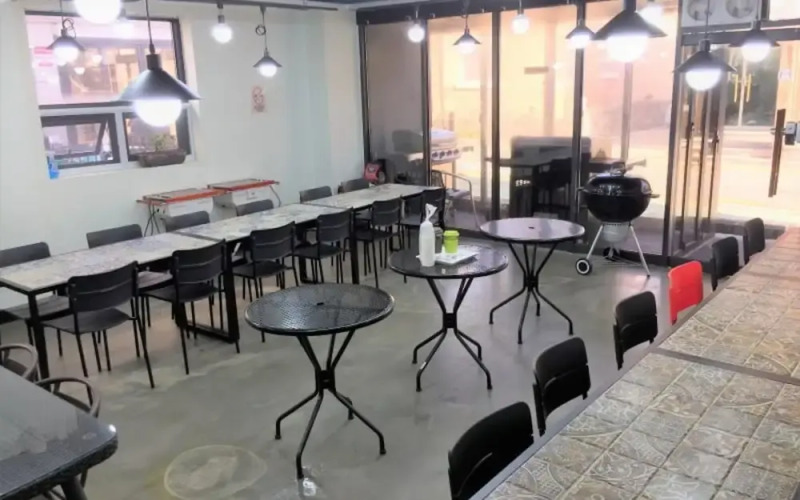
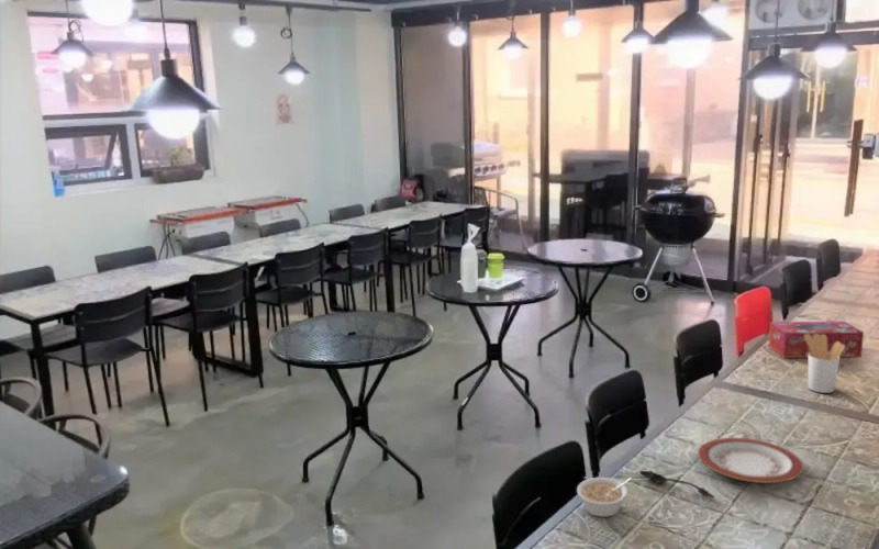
+ tissue box [768,321,865,359]
+ legume [576,477,634,518]
+ spoon [638,470,715,500]
+ plate [697,437,804,484]
+ utensil holder [804,334,845,394]
